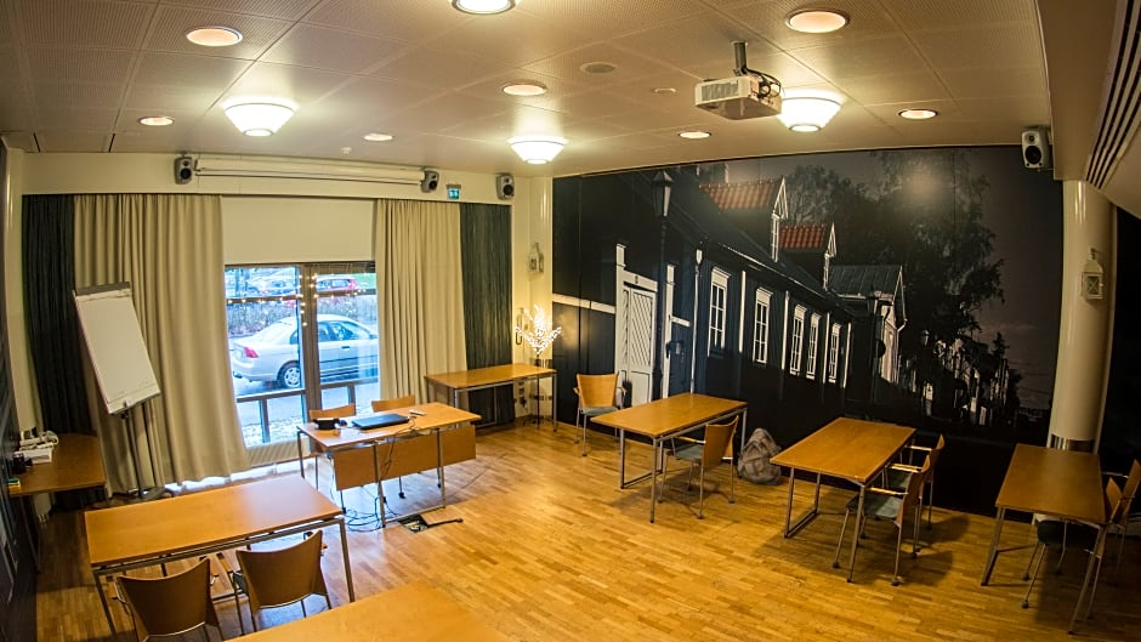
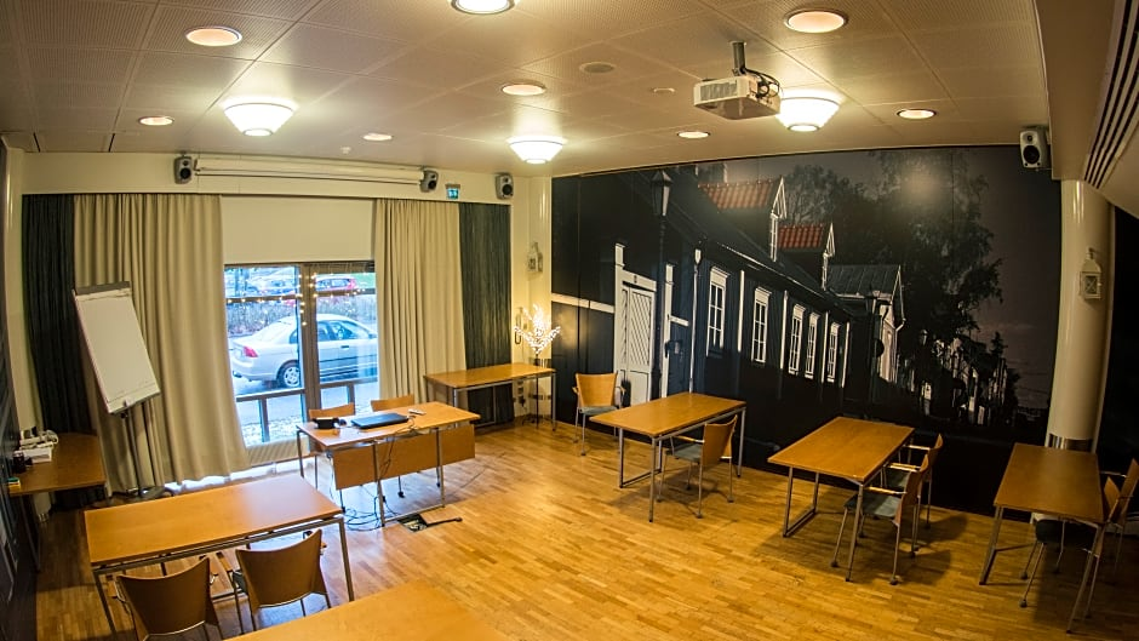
- backpack [737,427,783,485]
